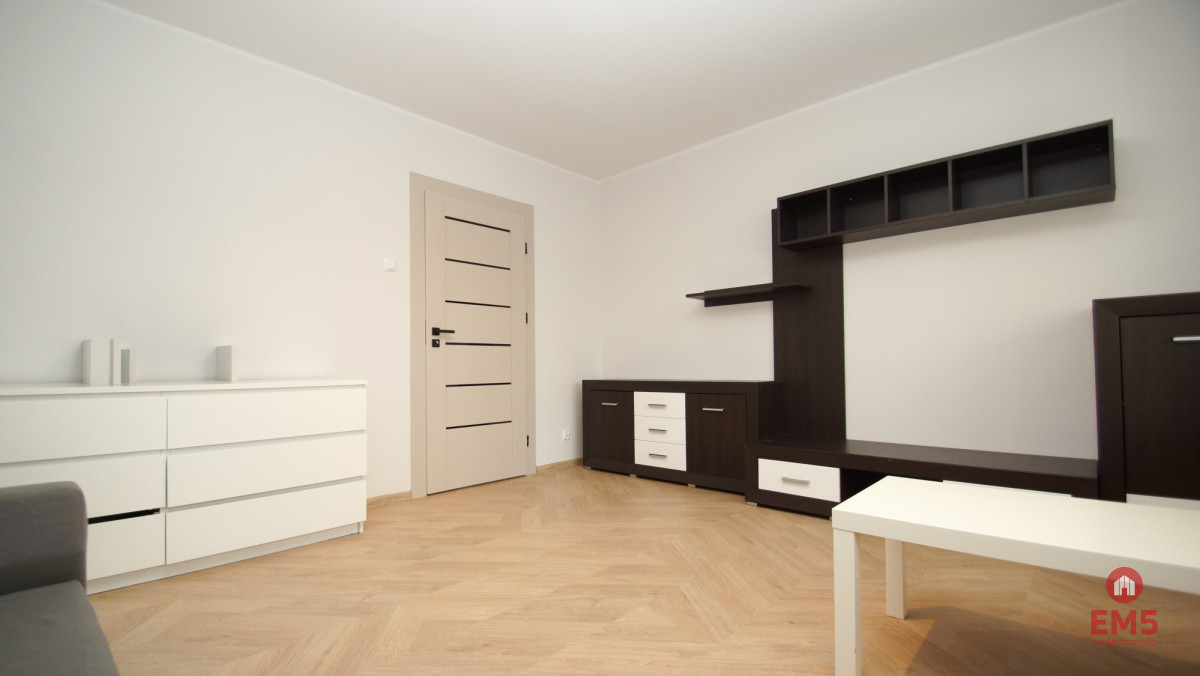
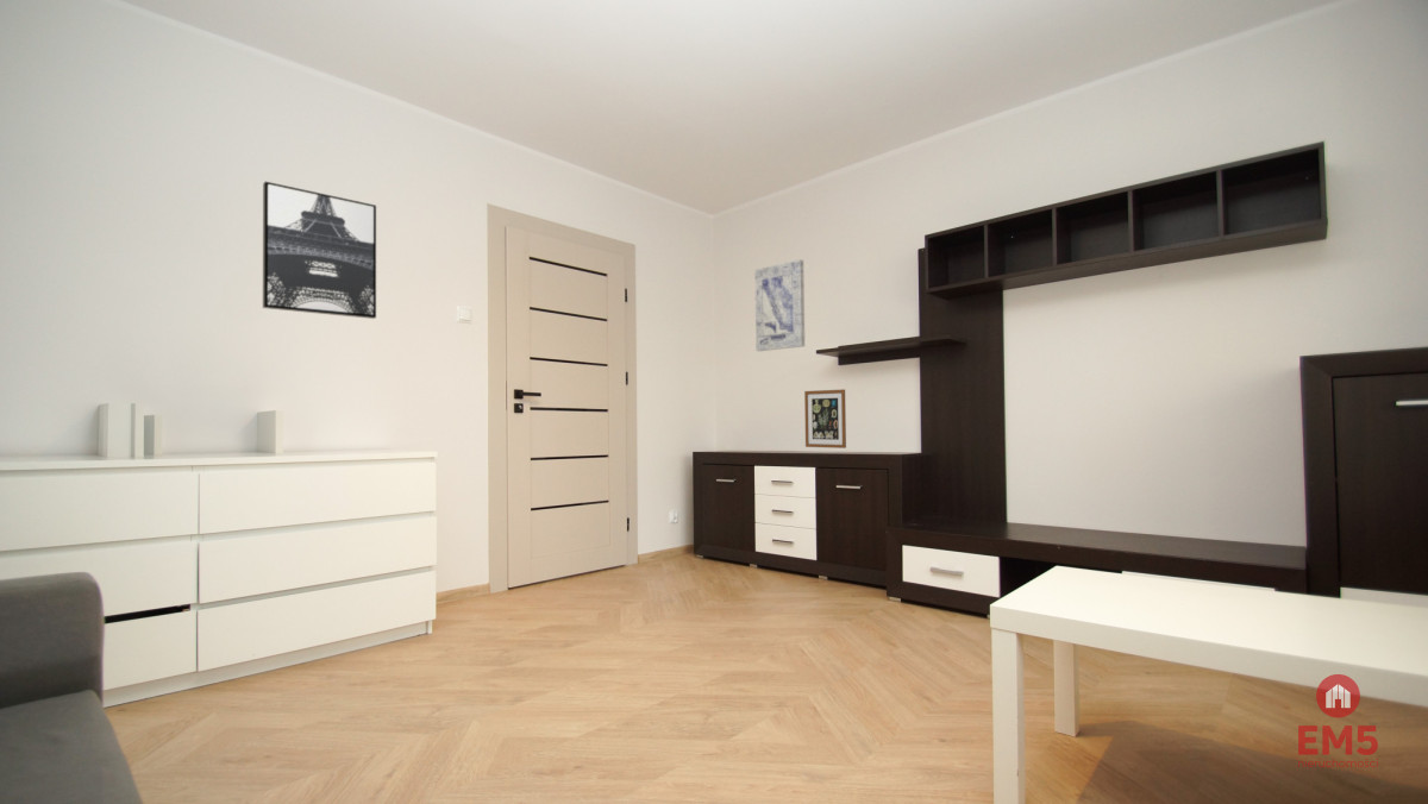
+ wall art [753,258,806,352]
+ wall art [262,181,377,320]
+ wall art [803,388,847,450]
